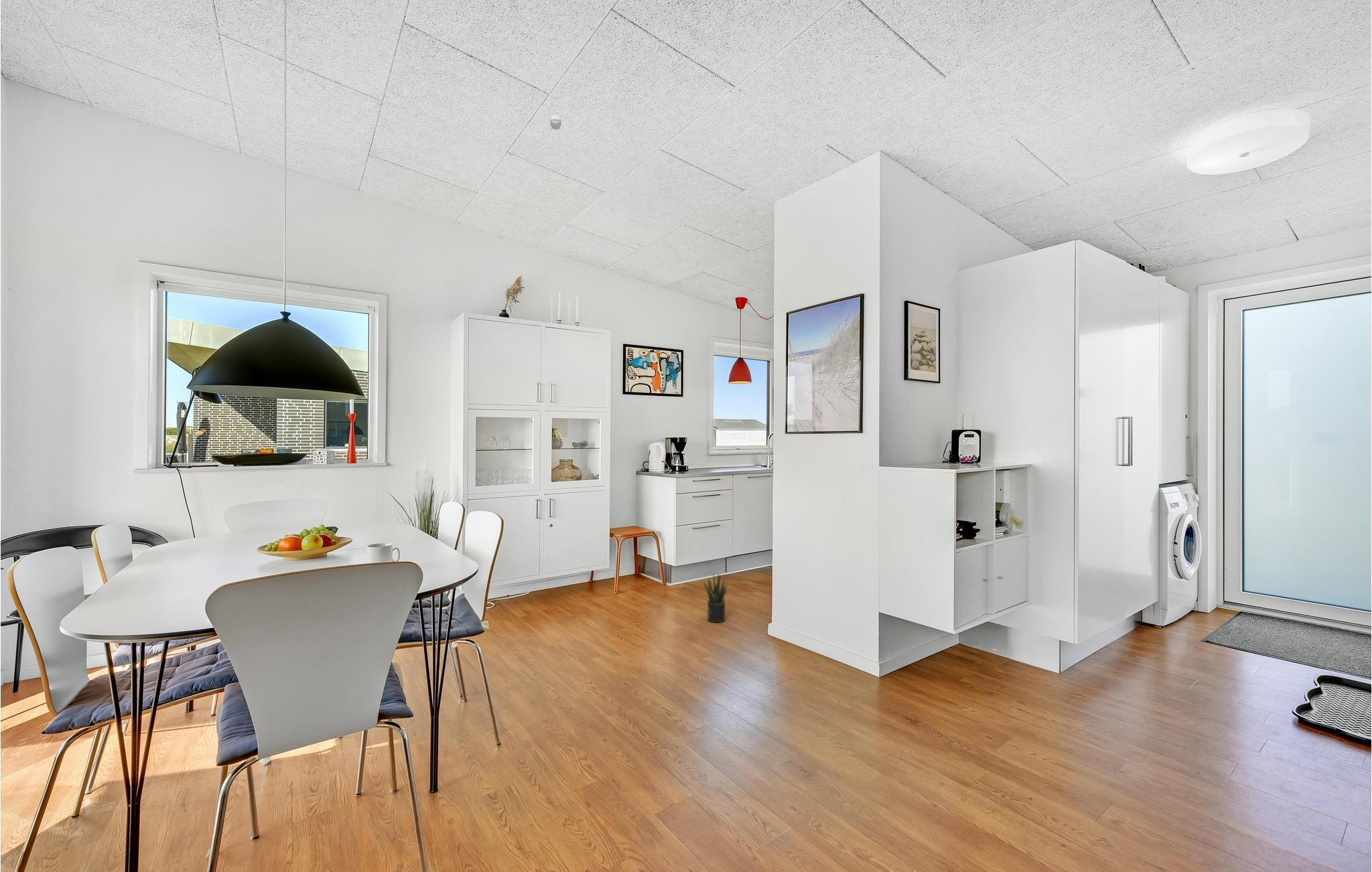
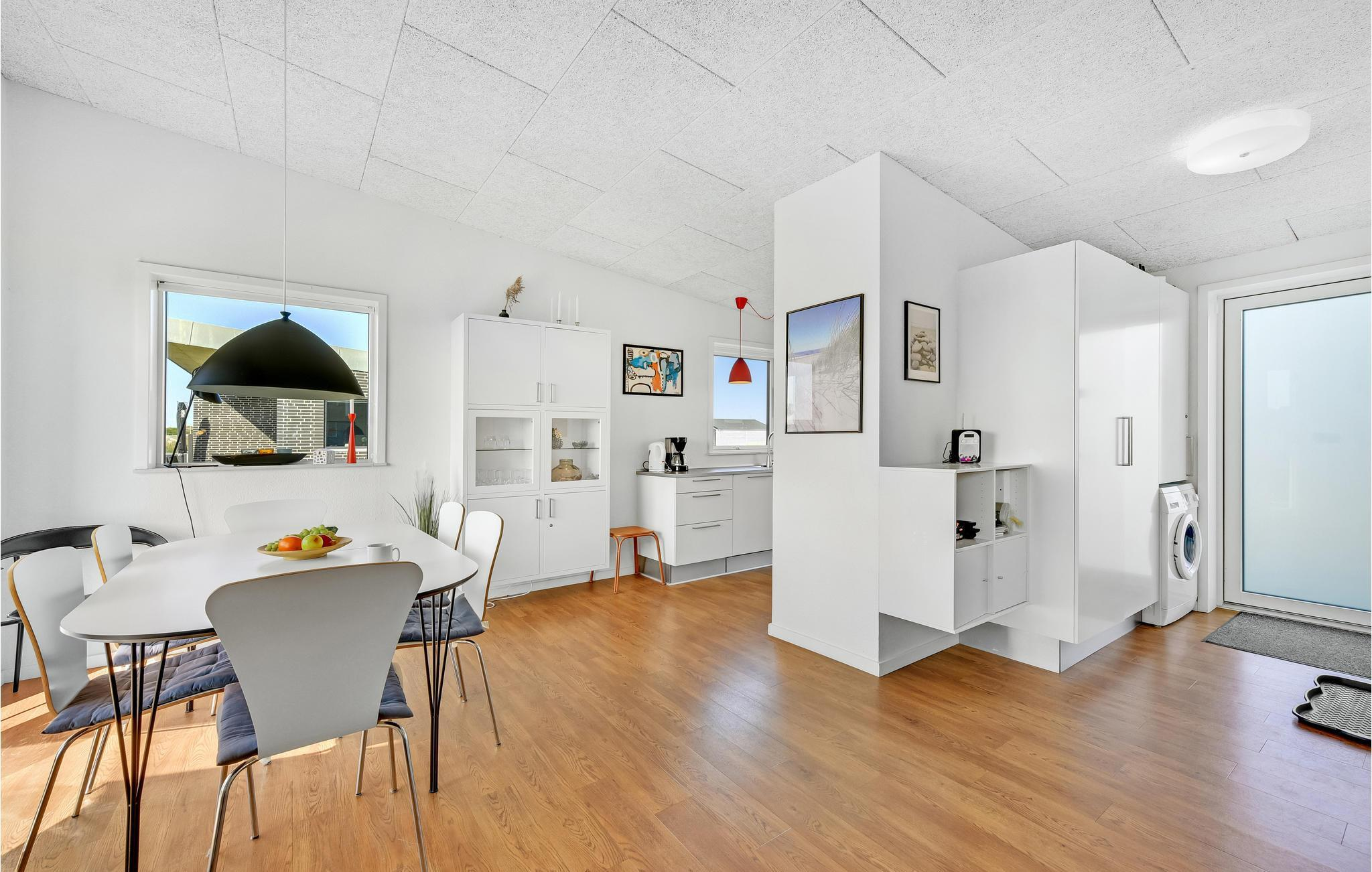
- smoke detector [549,115,562,131]
- potted plant [702,573,728,623]
